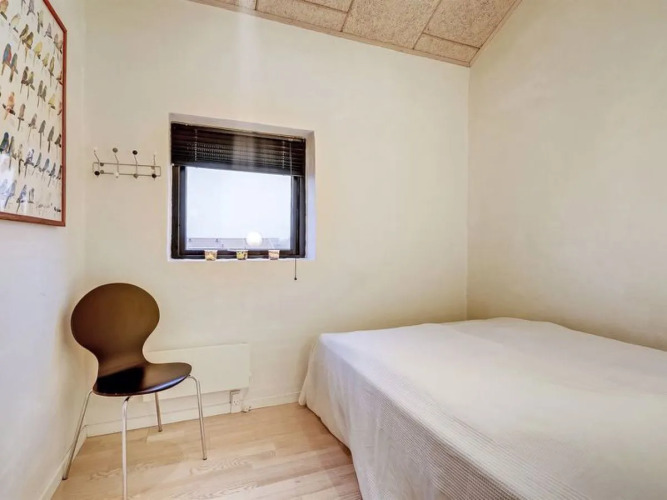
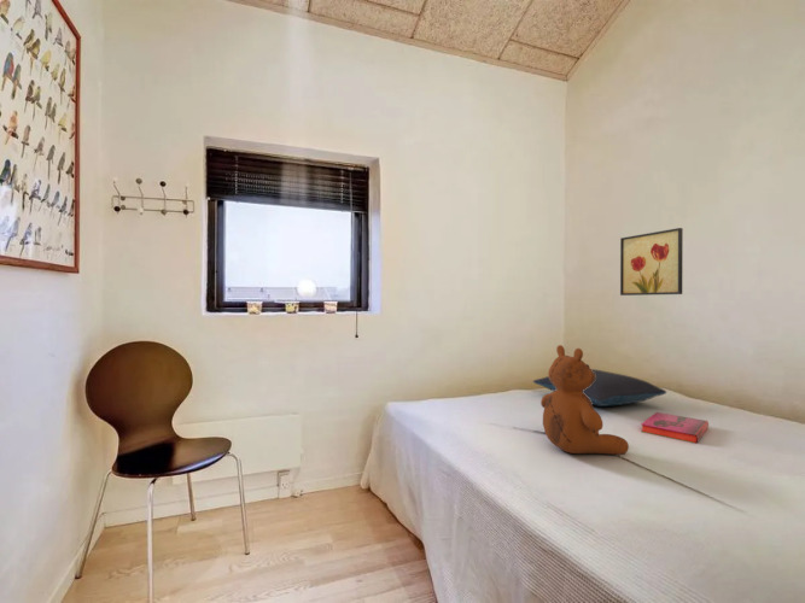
+ wall art [619,227,684,297]
+ teddy bear [539,344,630,456]
+ hardback book [640,411,710,445]
+ pillow [532,368,667,408]
